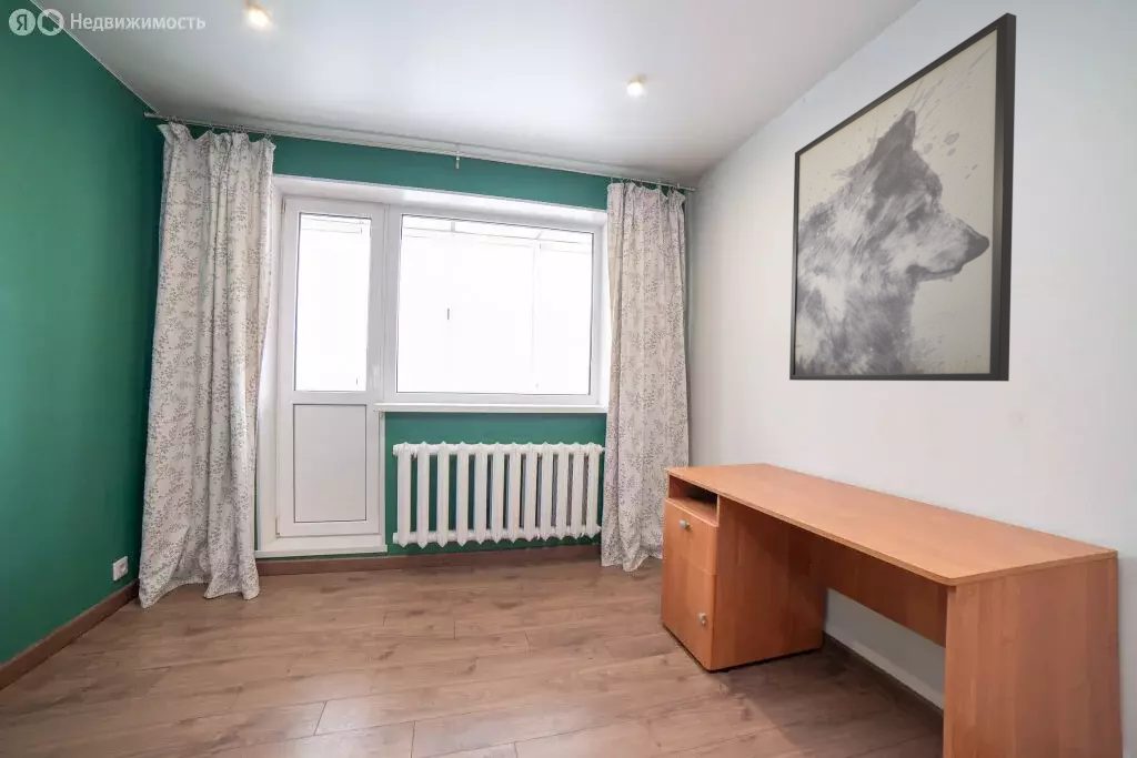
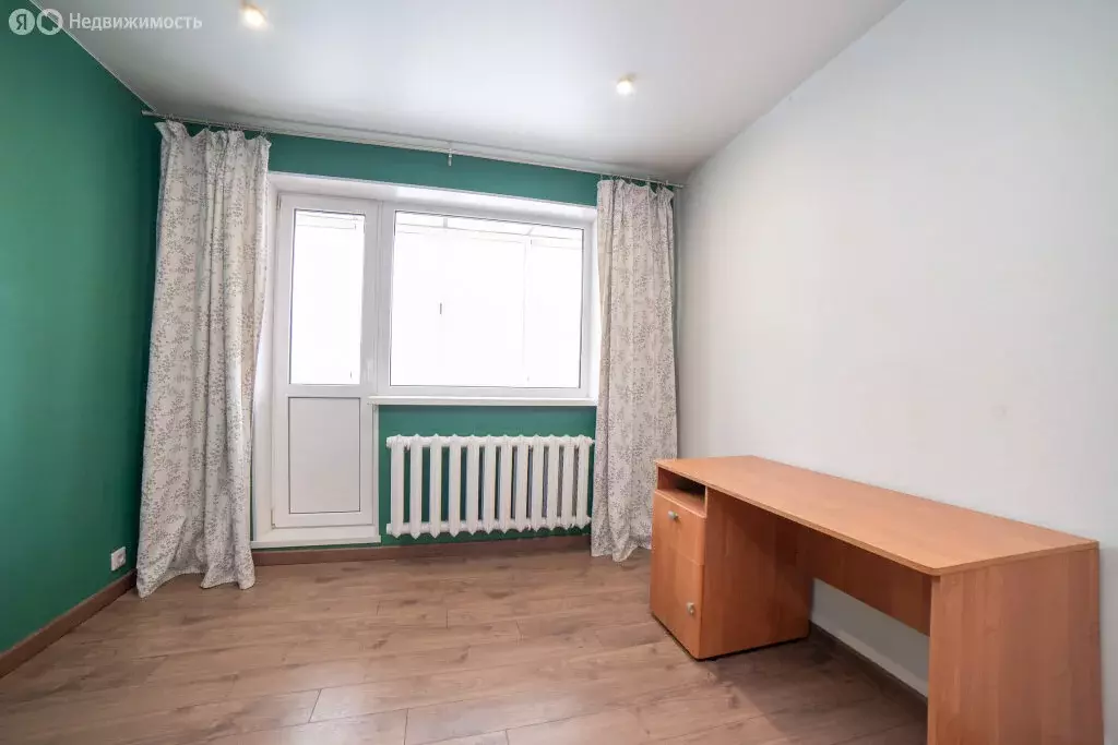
- wall art [788,12,1017,383]
